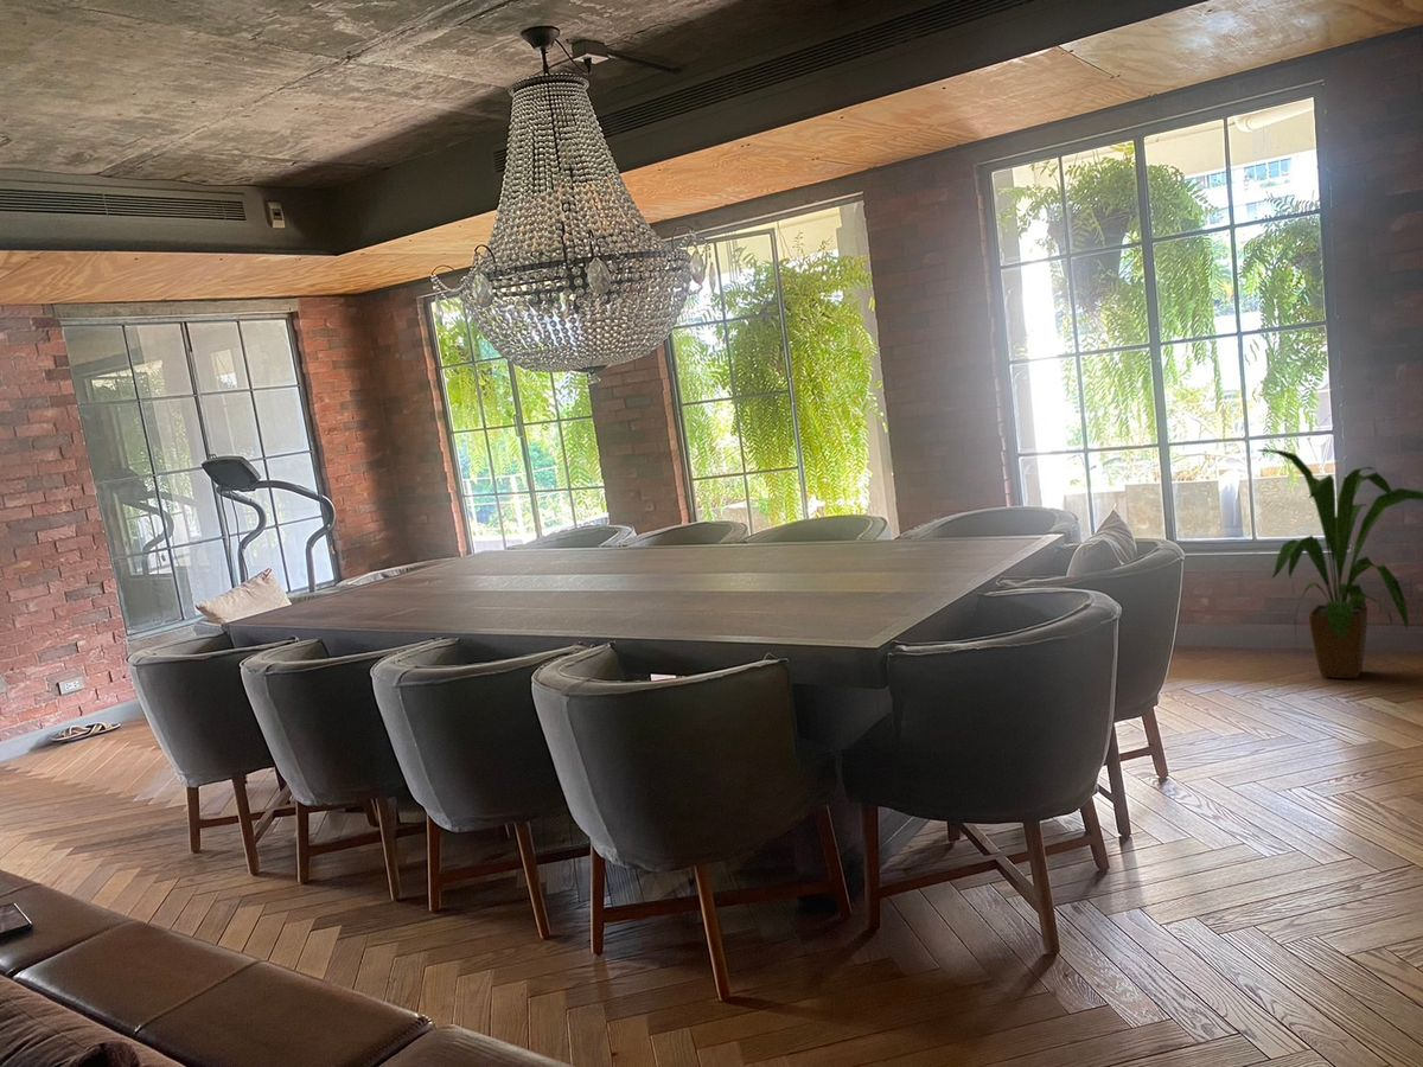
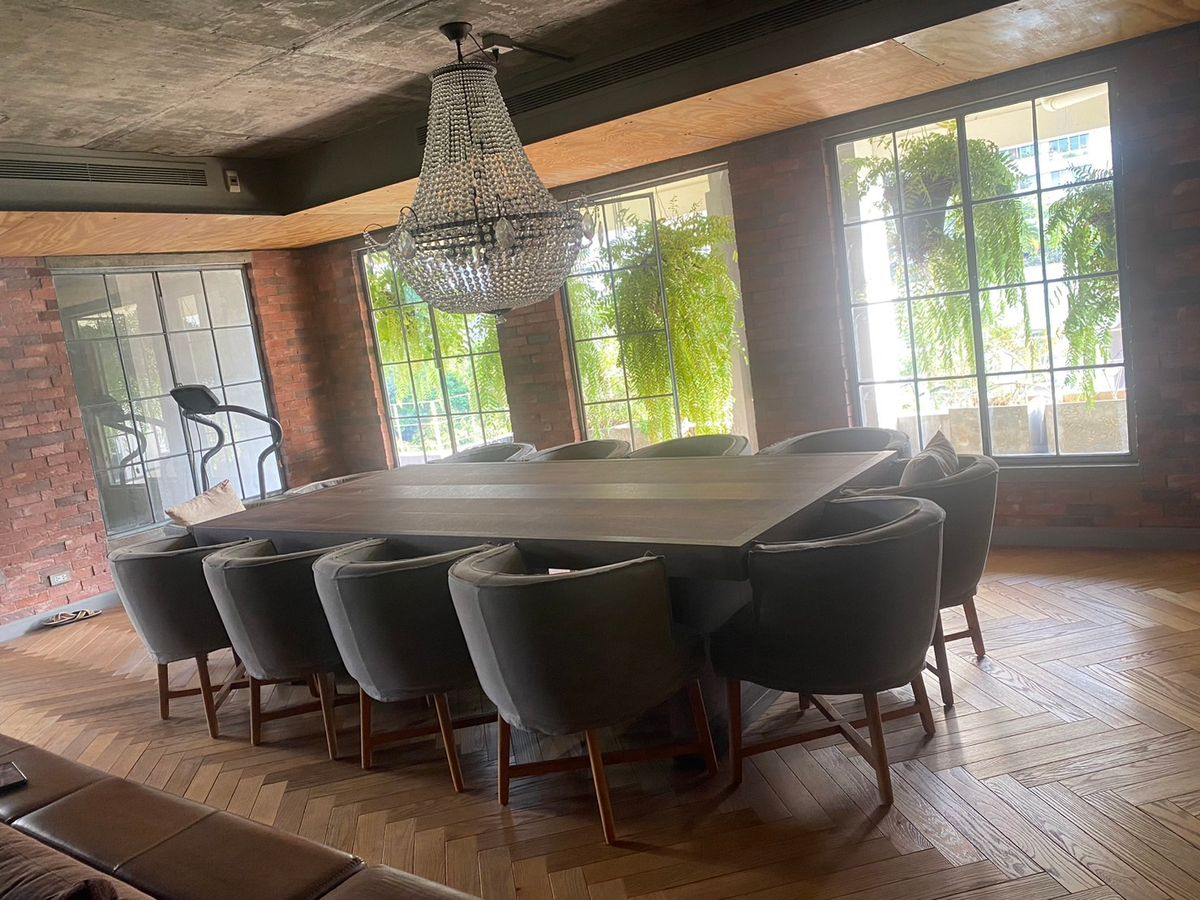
- house plant [1258,448,1423,679]
